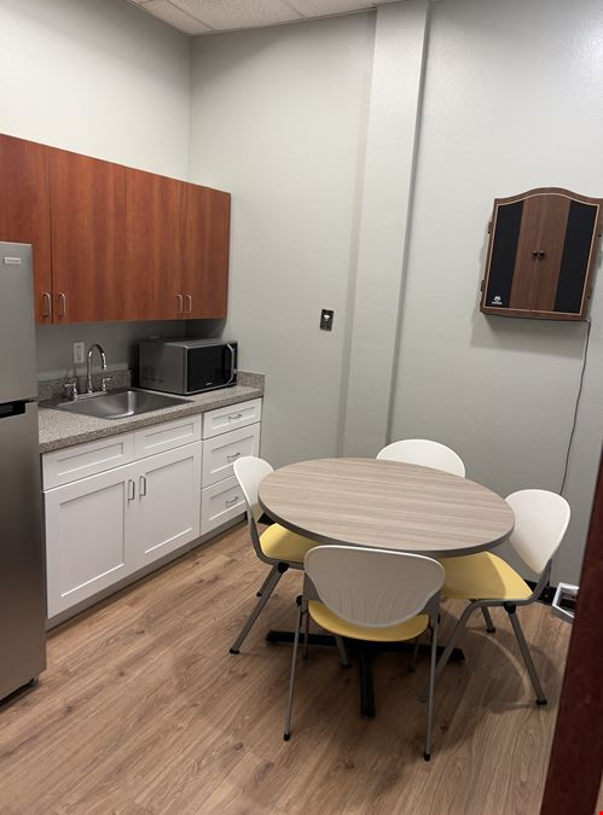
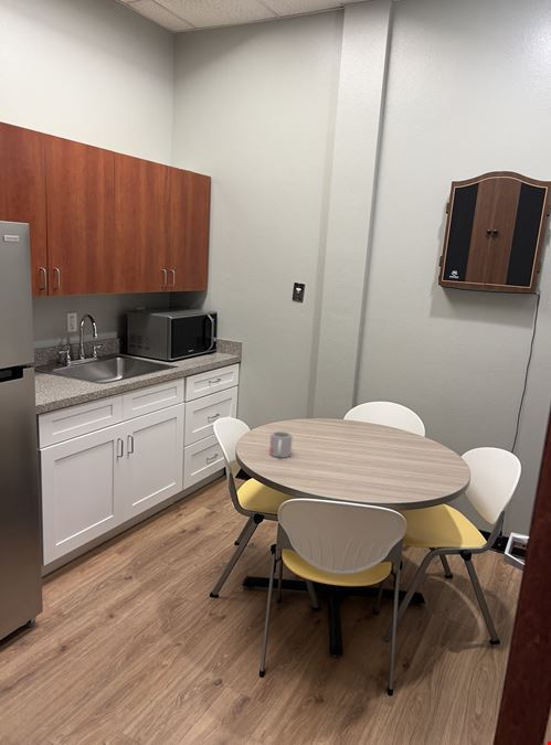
+ mug [268,430,294,459]
